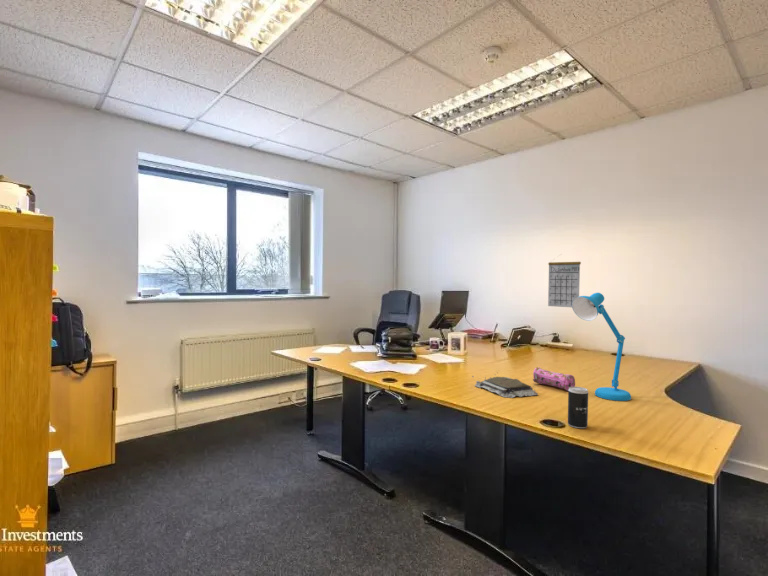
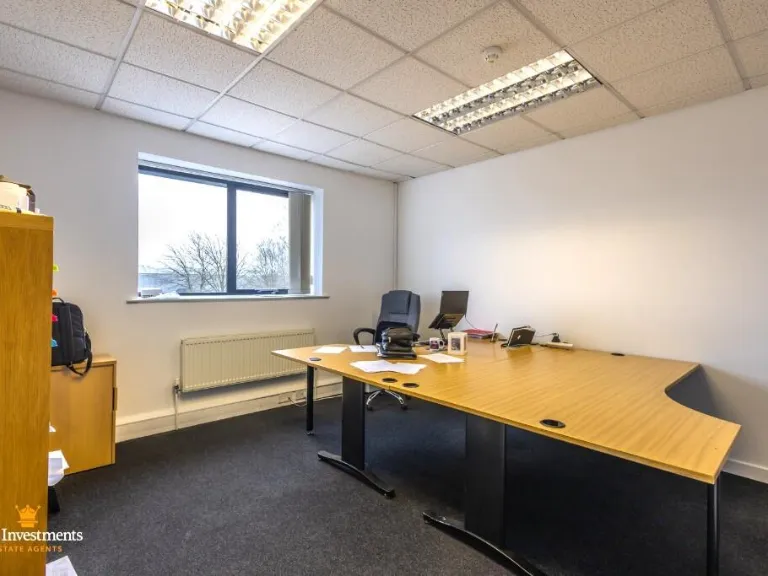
- beverage can [567,386,589,429]
- book [471,370,539,399]
- desk lamp [571,292,632,402]
- calendar [547,254,582,308]
- pencil case [532,366,576,392]
